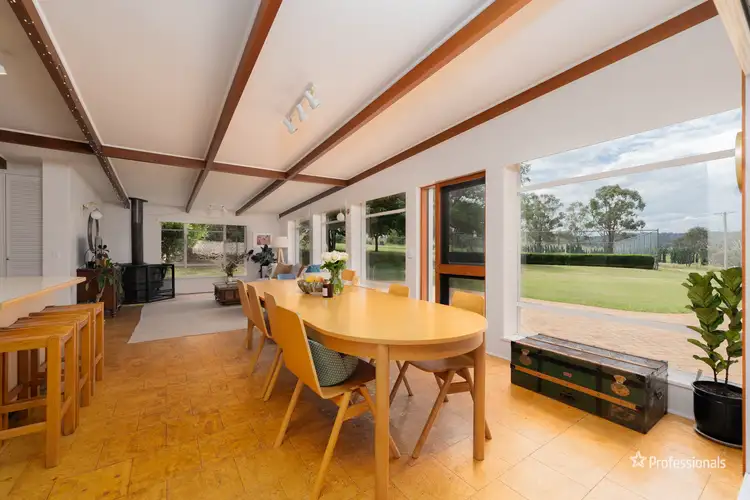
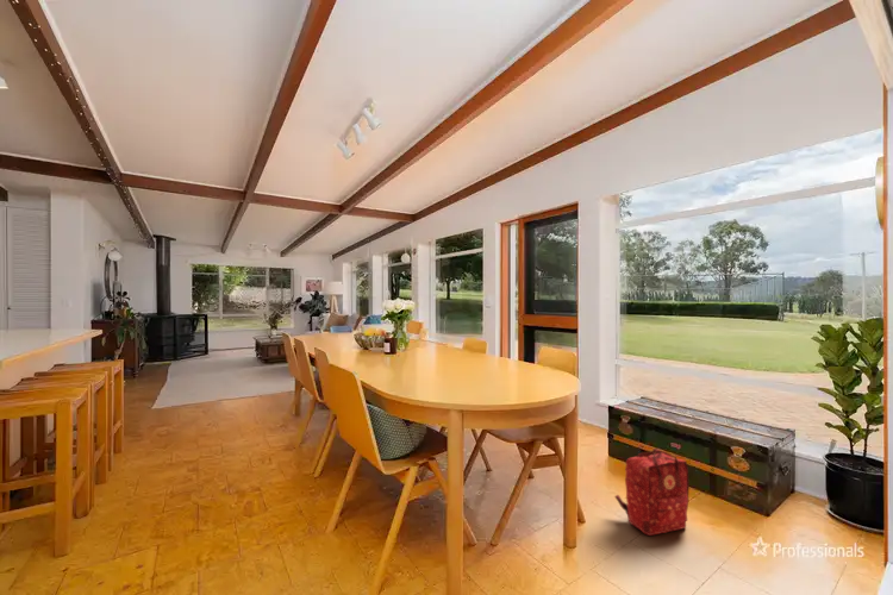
+ backpack [613,447,691,537]
